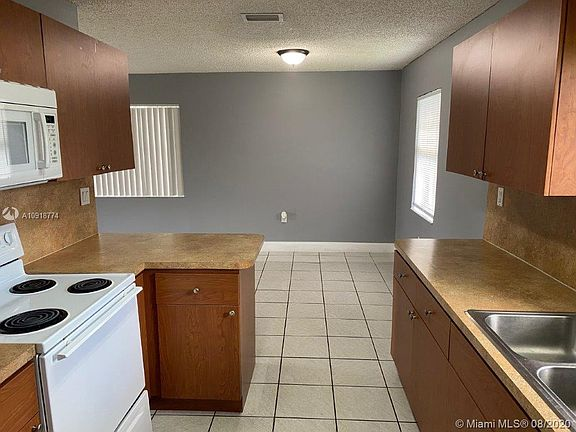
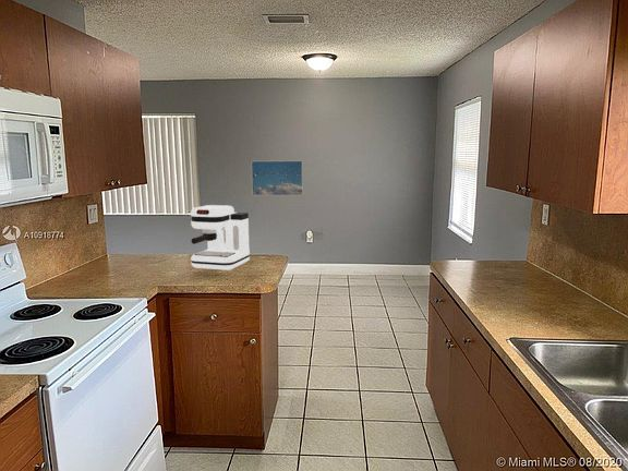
+ coffee maker [190,204,251,271]
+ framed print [251,160,304,196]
